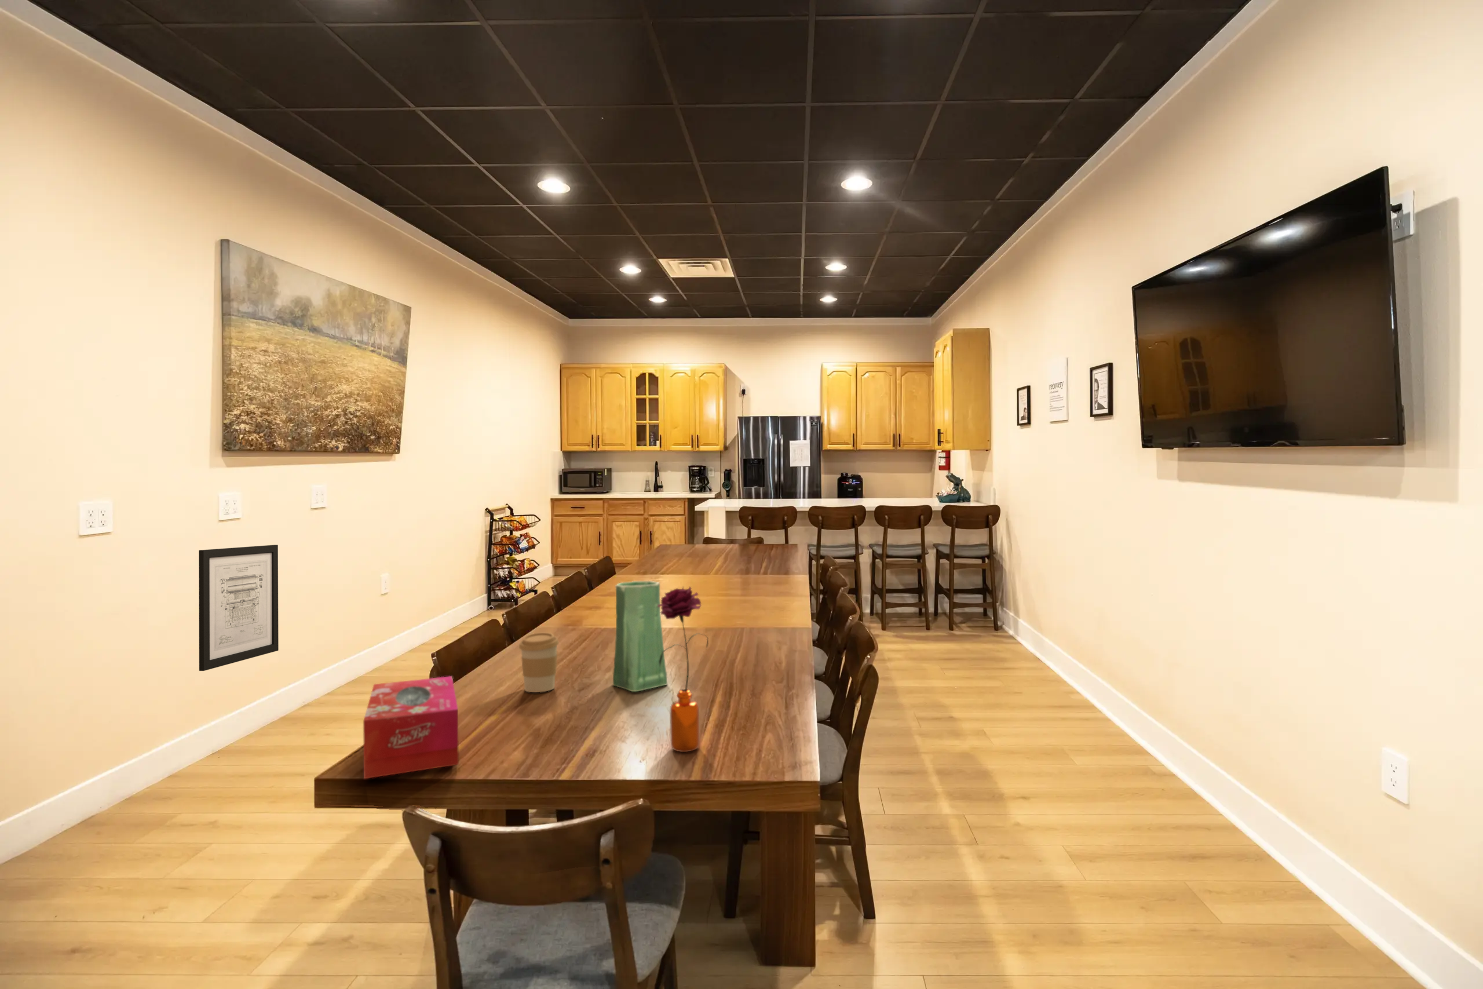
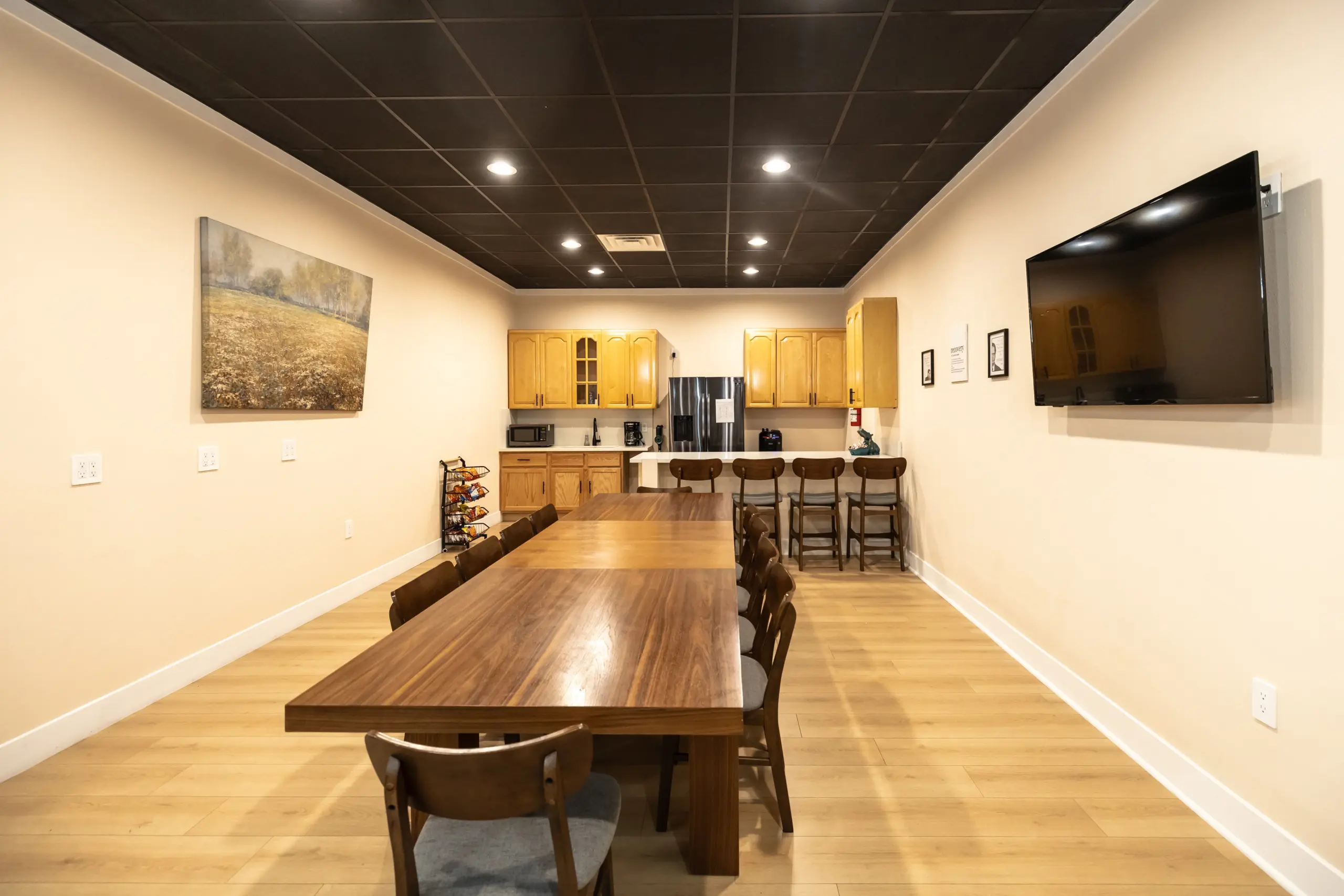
- tissue box [363,676,459,779]
- vase [612,579,668,692]
- flower [658,586,710,753]
- coffee cup [519,632,559,693]
- wall art [199,544,279,671]
